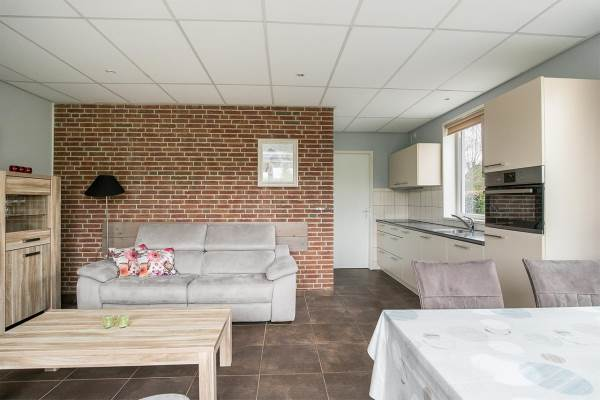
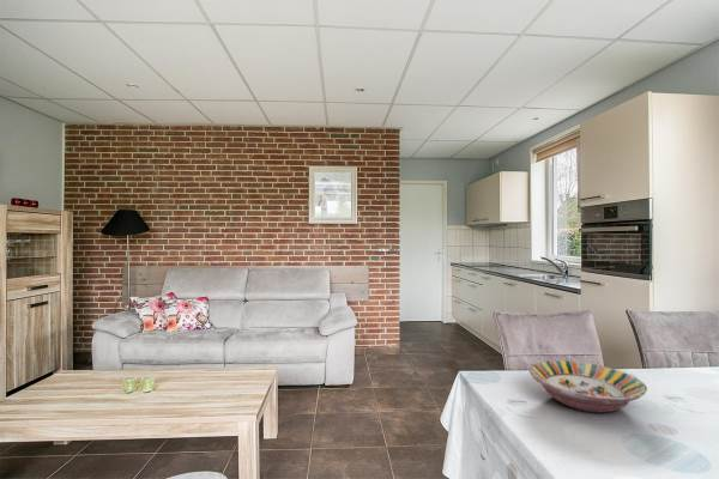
+ serving bowl [528,359,648,414]
